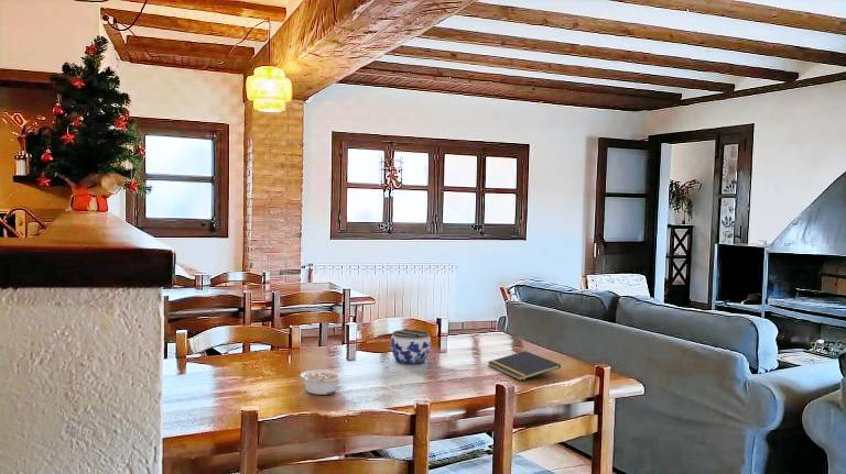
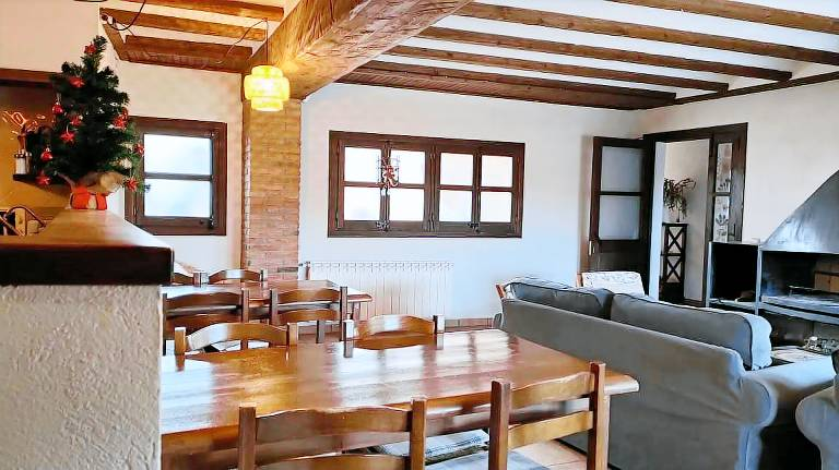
- notepad [487,350,562,382]
- jar [390,328,432,365]
- legume [300,370,344,396]
